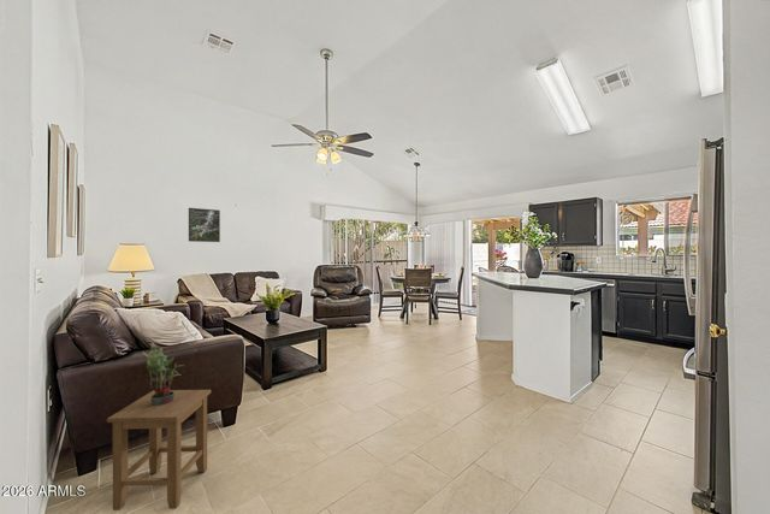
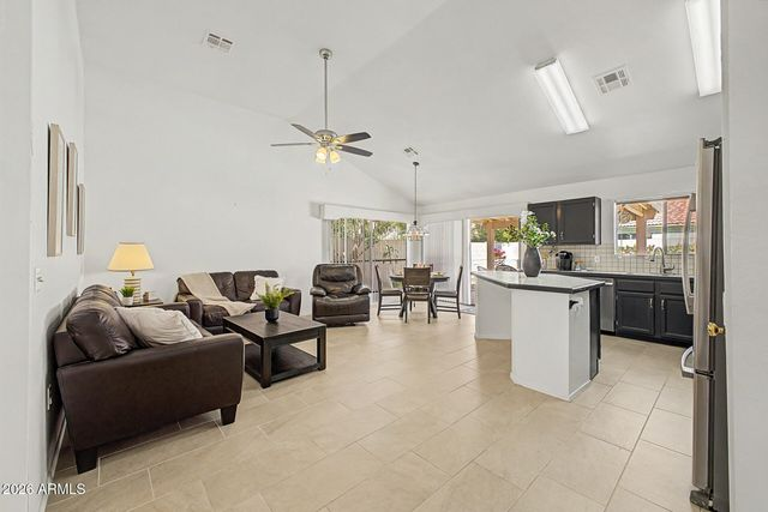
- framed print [188,207,221,243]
- potted plant [141,341,185,406]
- stool [106,389,212,512]
